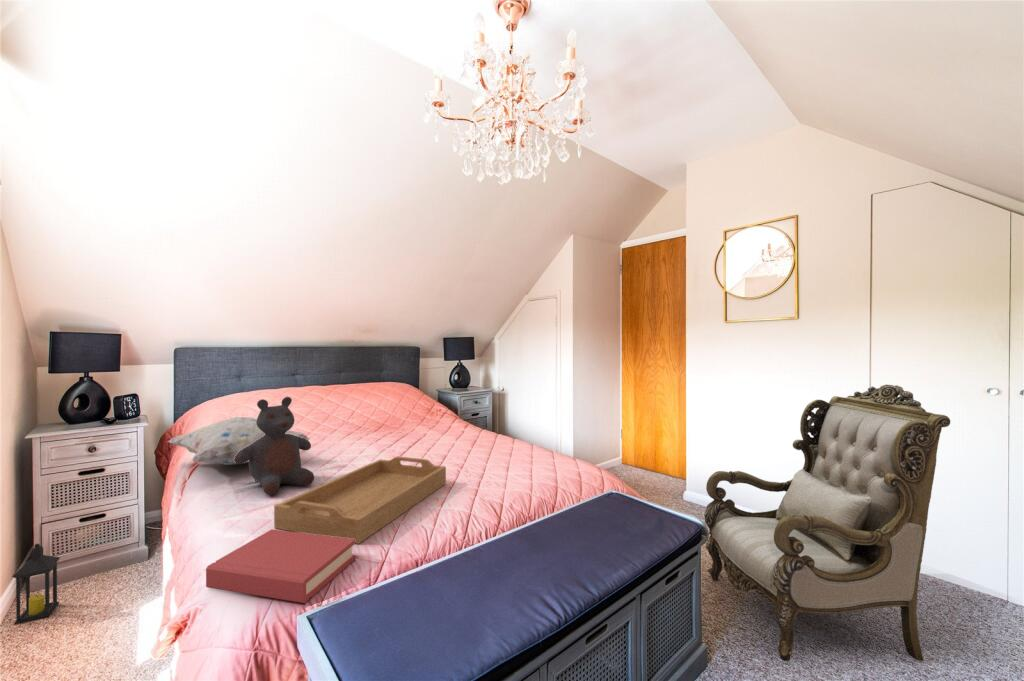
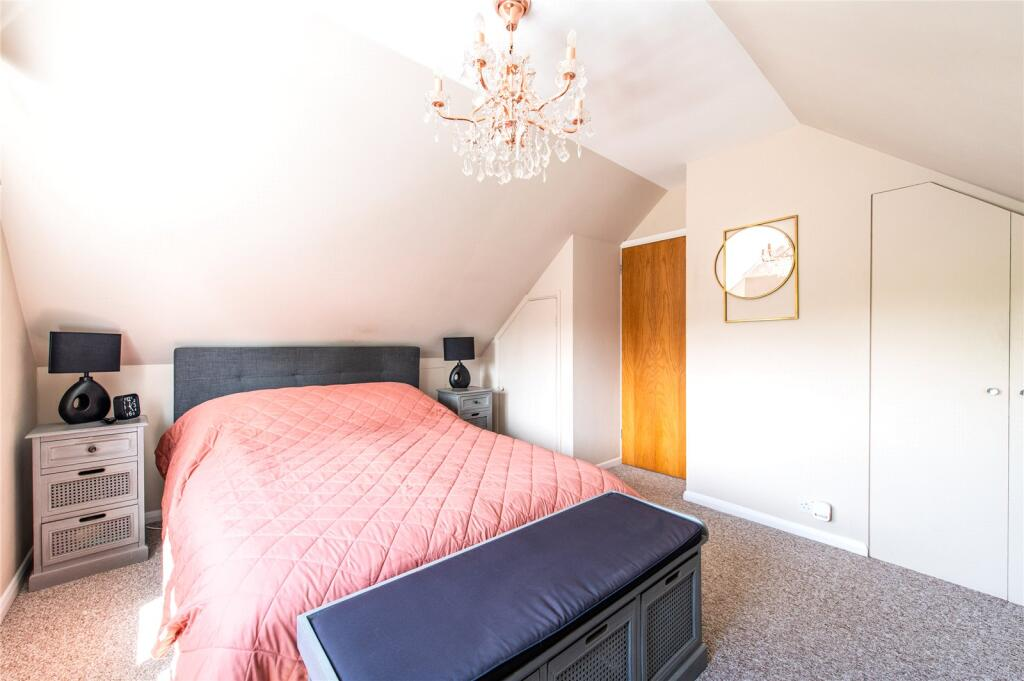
- lantern [11,543,61,625]
- teddy bear [234,396,315,496]
- serving tray [273,455,447,545]
- hardback book [205,529,356,604]
- decorative pillow [166,416,310,466]
- armchair [703,384,951,662]
